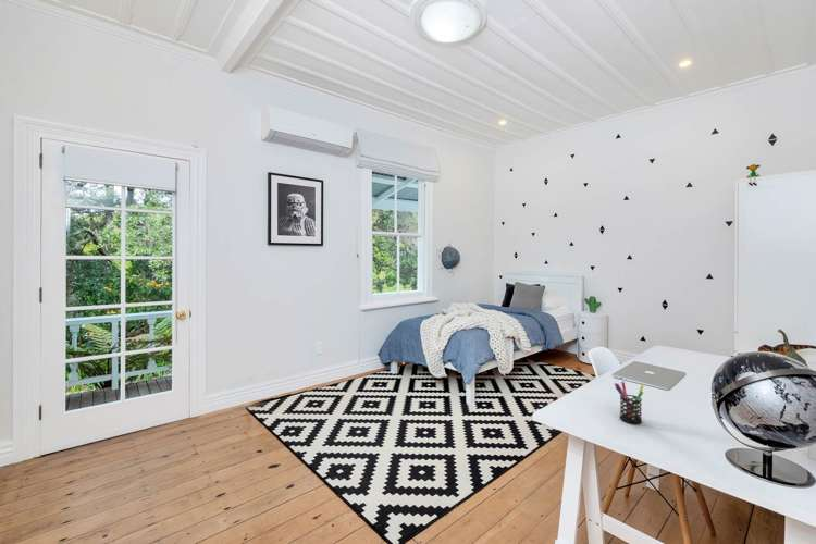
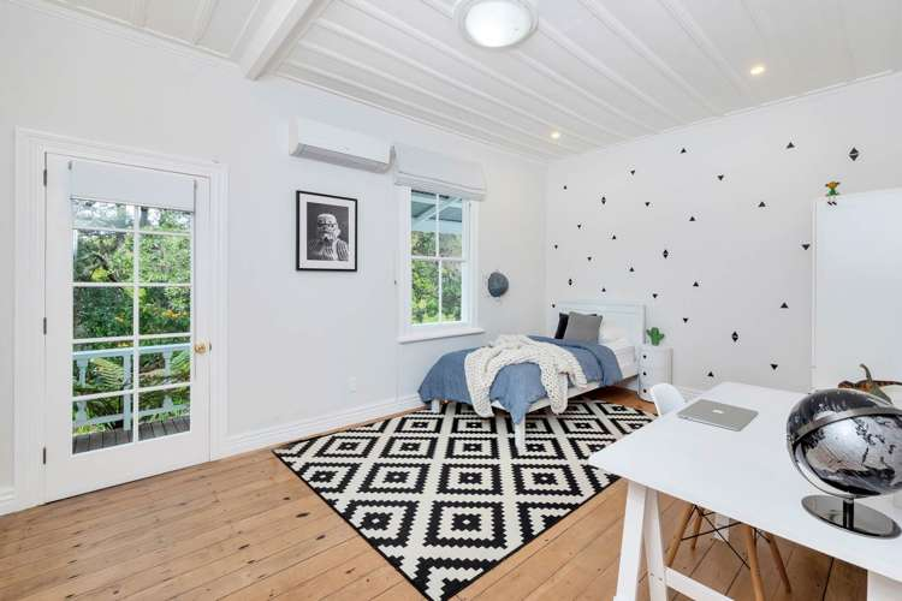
- pen holder [614,381,645,424]
